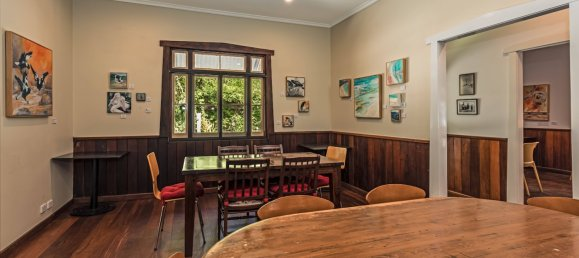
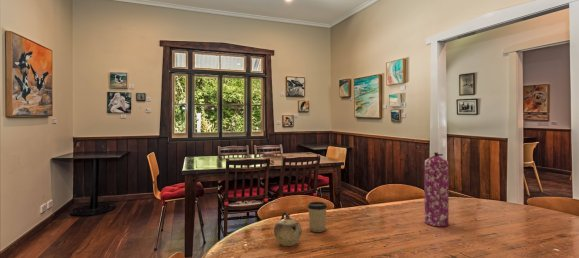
+ gas cylinder [423,152,450,227]
+ cup [307,201,328,233]
+ teapot [273,211,303,247]
